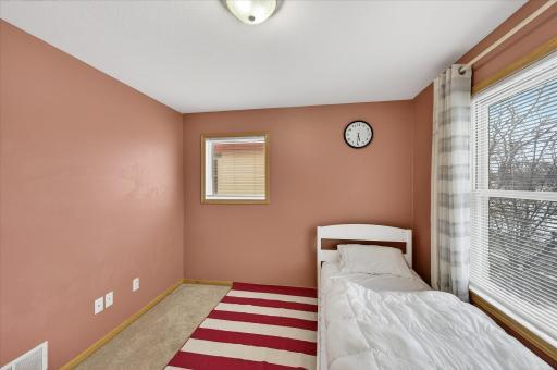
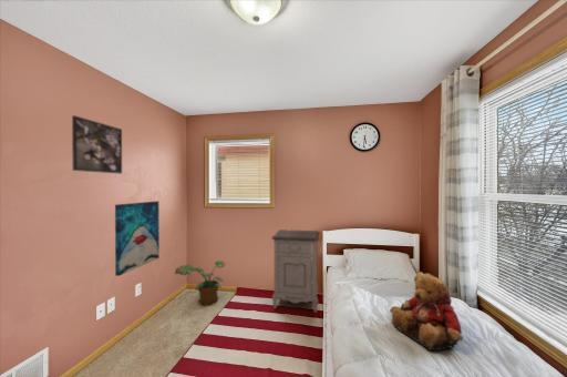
+ wall art [114,201,161,277]
+ teddy bear [389,271,465,351]
+ potted plant [174,259,225,307]
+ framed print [71,114,123,175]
+ nightstand [270,228,321,314]
